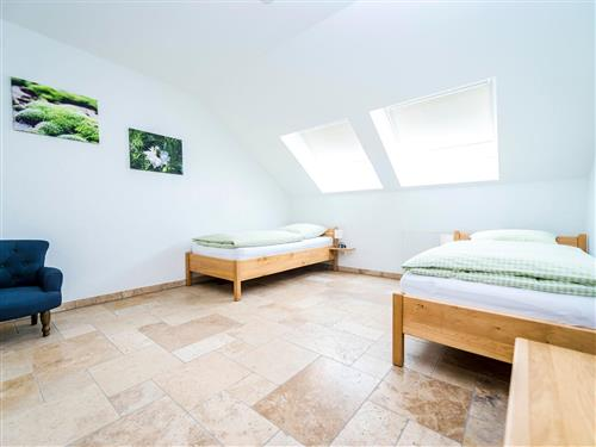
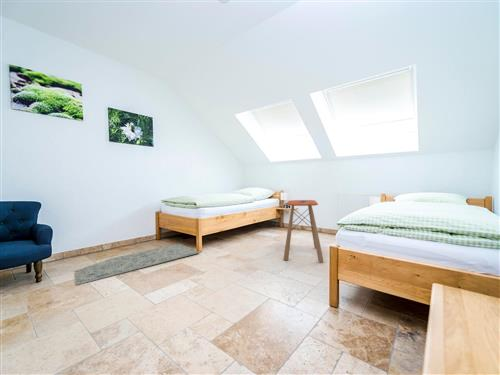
+ side table [282,199,324,263]
+ rug [73,243,201,286]
